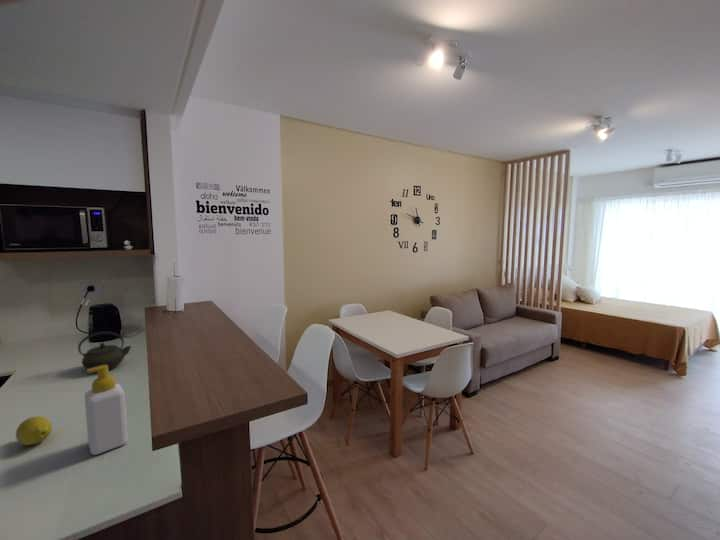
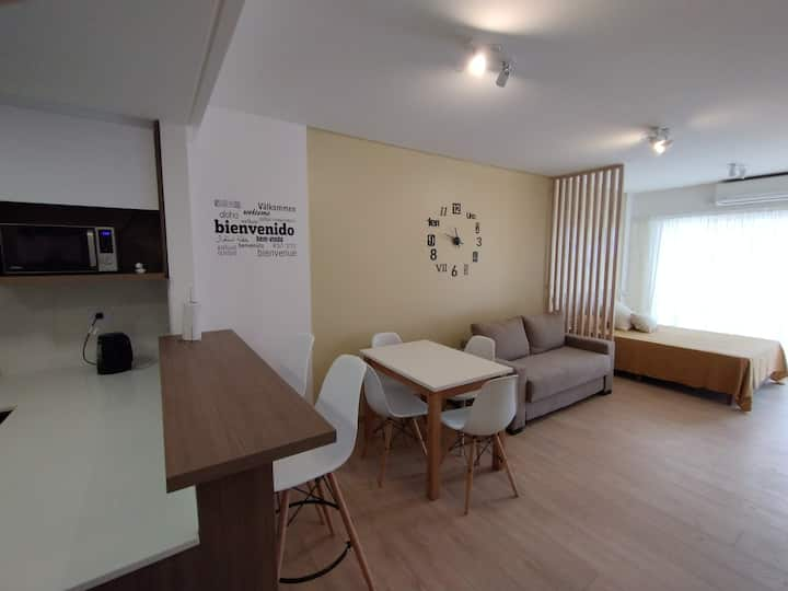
- soap bottle [83,365,129,456]
- kettle [77,330,133,371]
- lemon [15,415,53,446]
